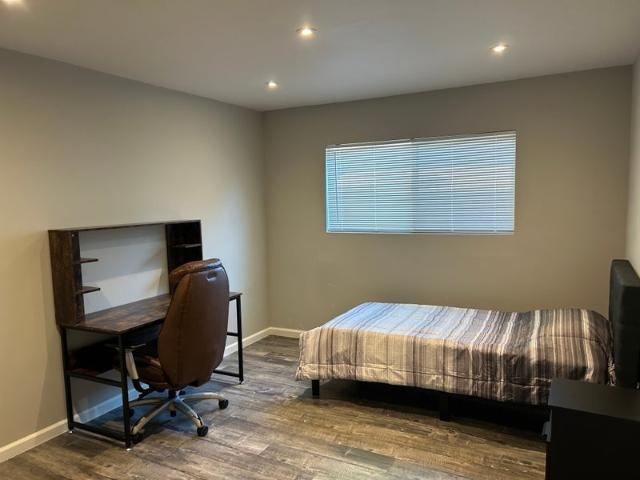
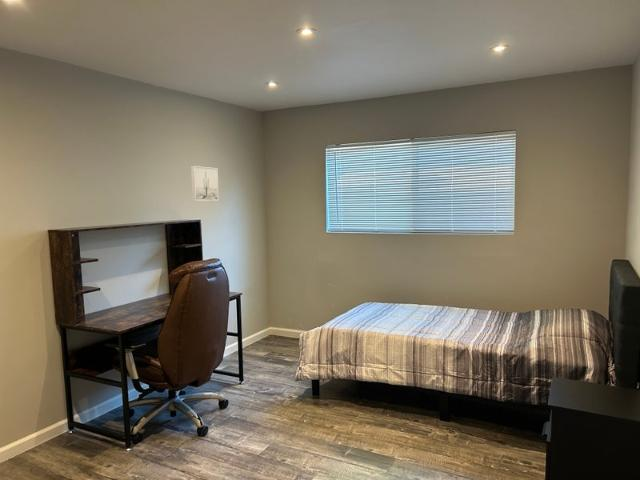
+ wall art [190,165,220,202]
